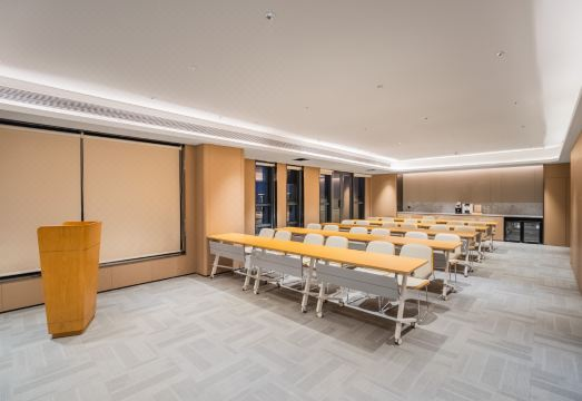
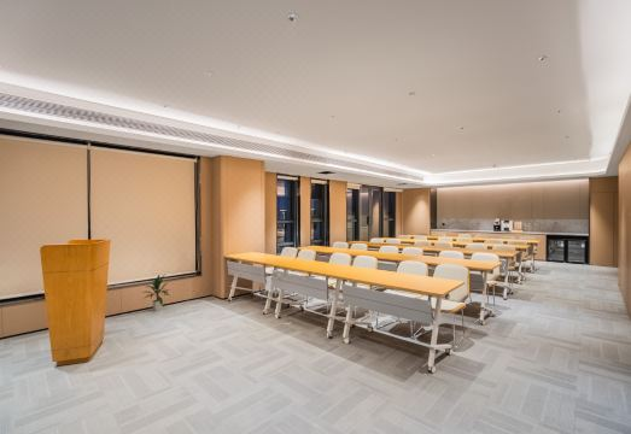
+ indoor plant [141,274,171,312]
